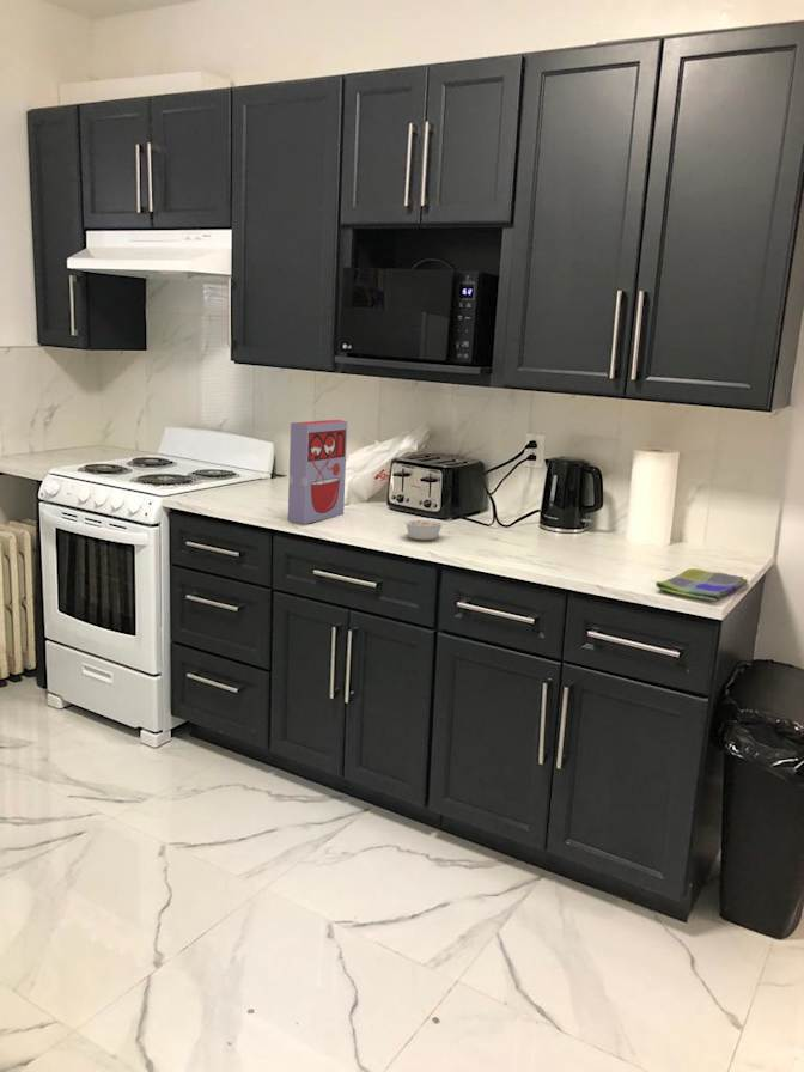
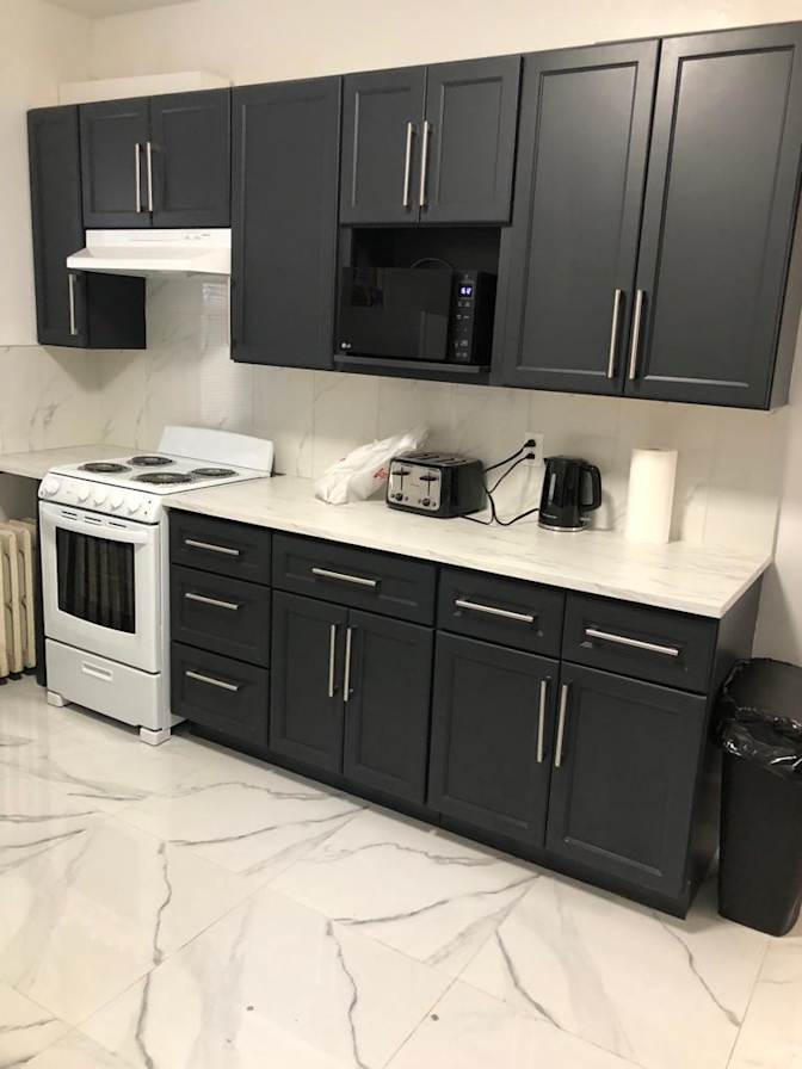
- dish towel [654,567,750,603]
- cereal box [287,419,348,525]
- legume [402,517,453,541]
